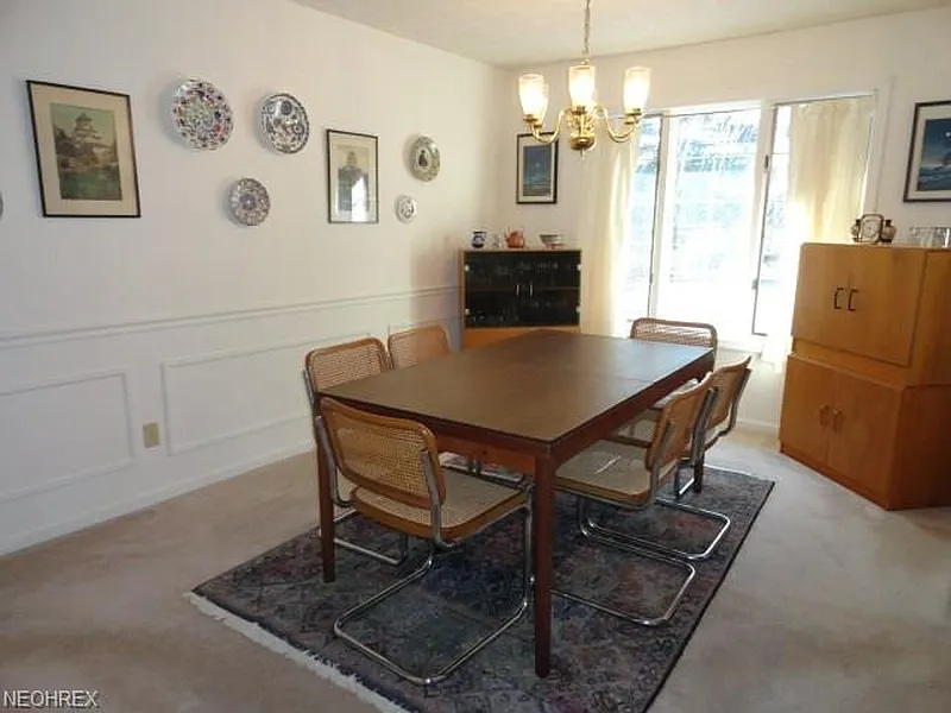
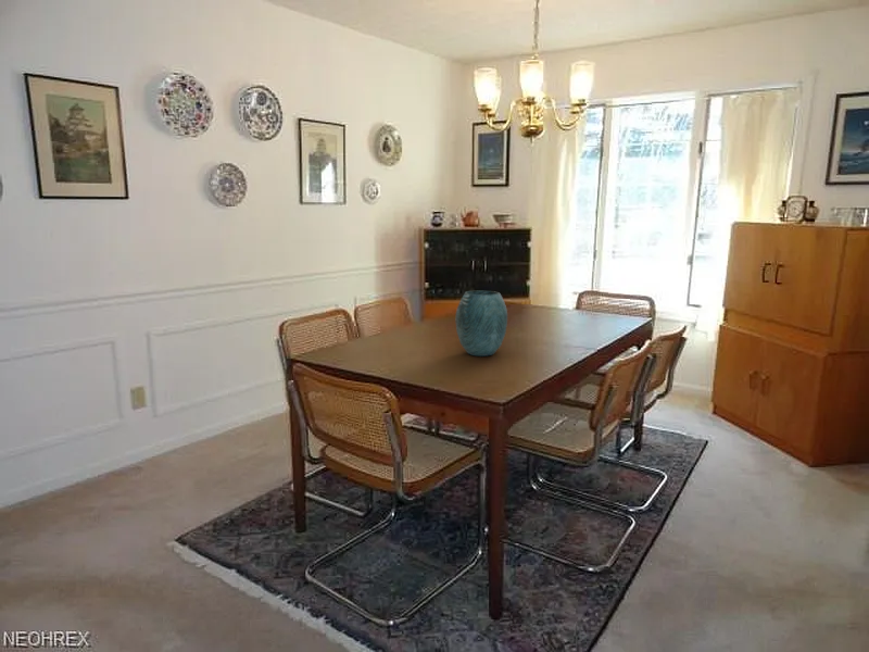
+ vase [455,290,508,358]
